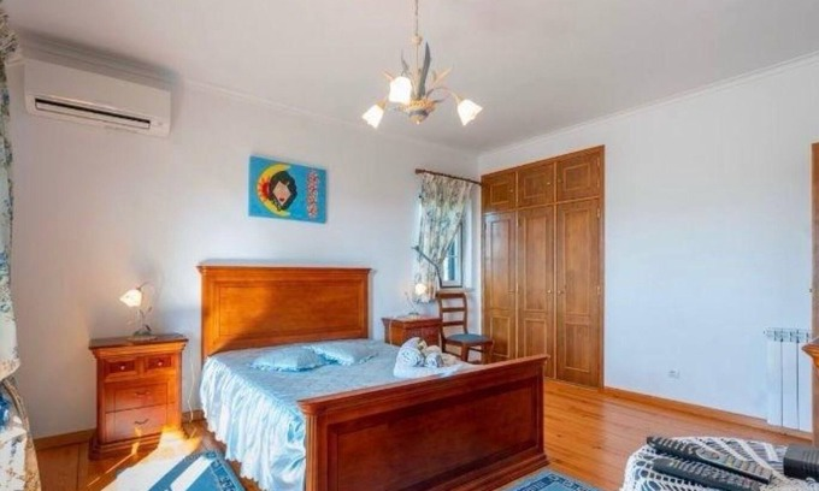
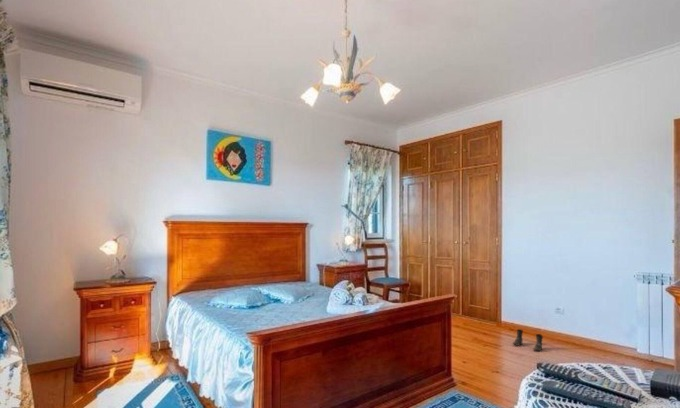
+ boots [512,328,544,352]
